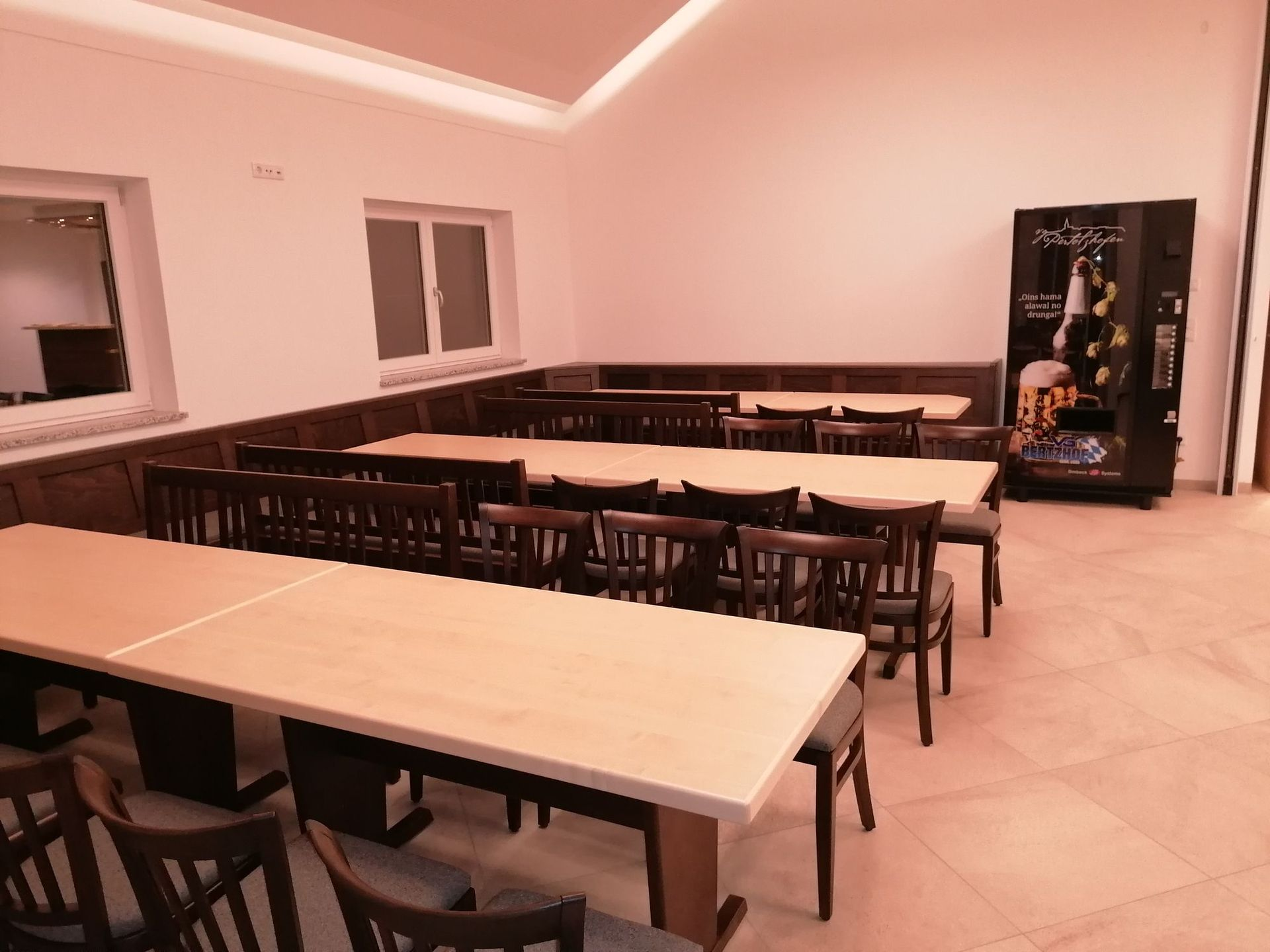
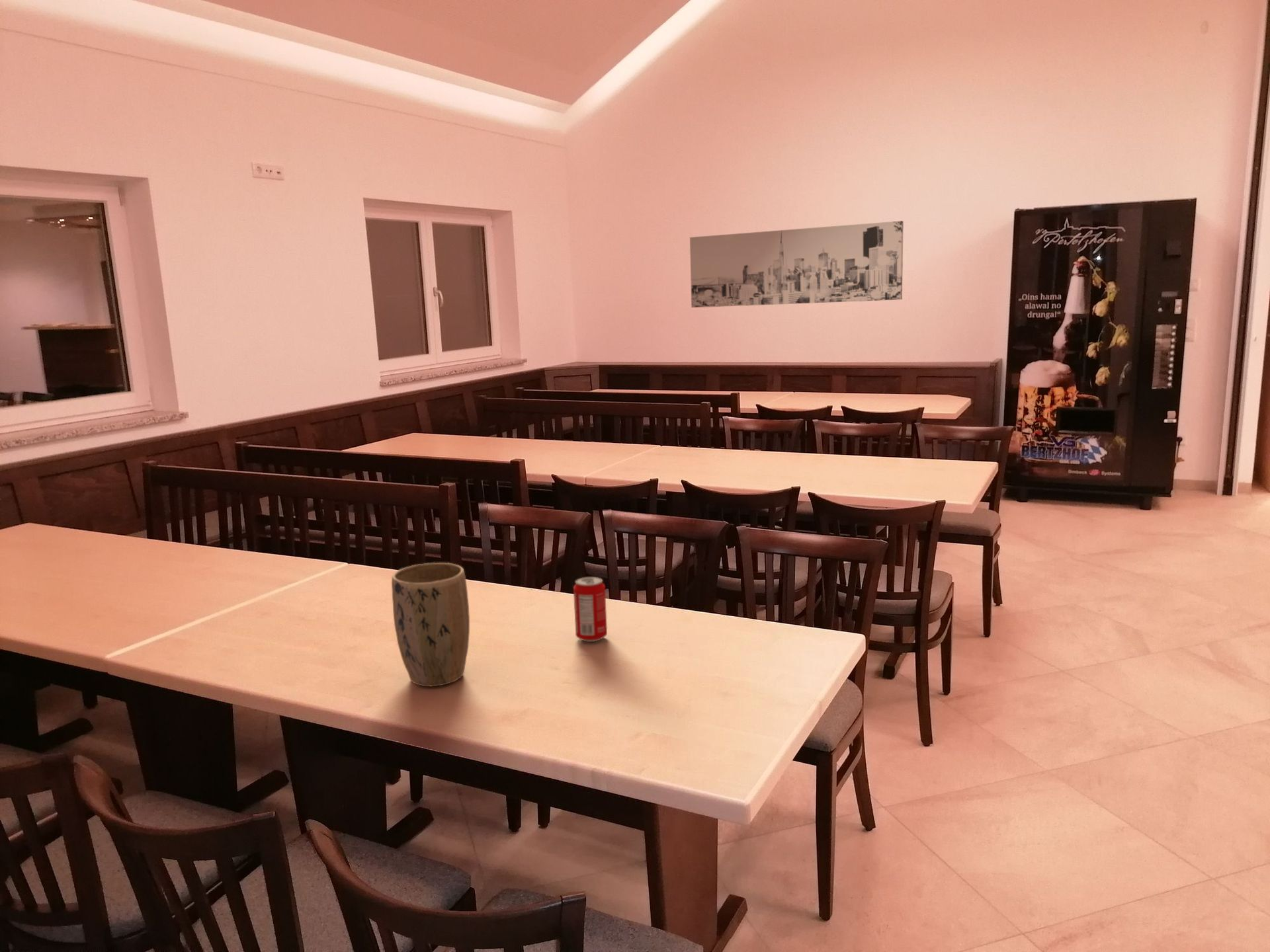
+ plant pot [391,562,470,687]
+ beverage can [573,576,608,643]
+ wall art [689,220,904,308]
